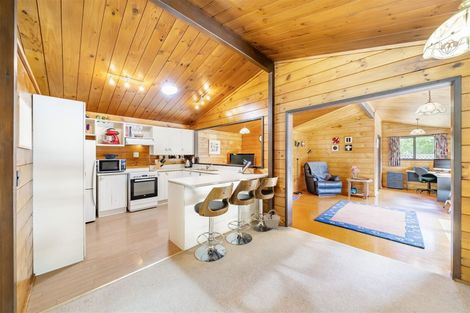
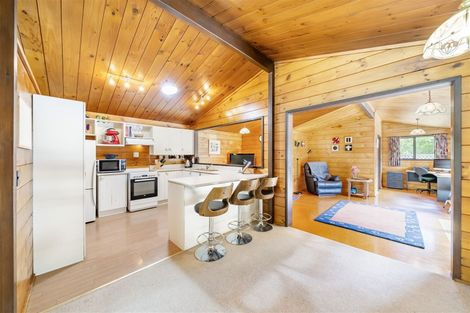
- basket [262,209,281,229]
